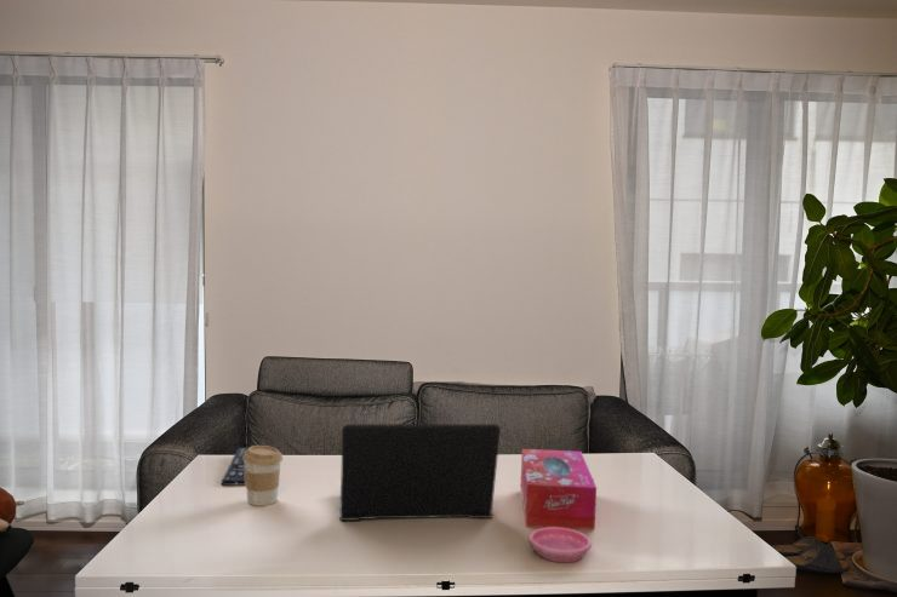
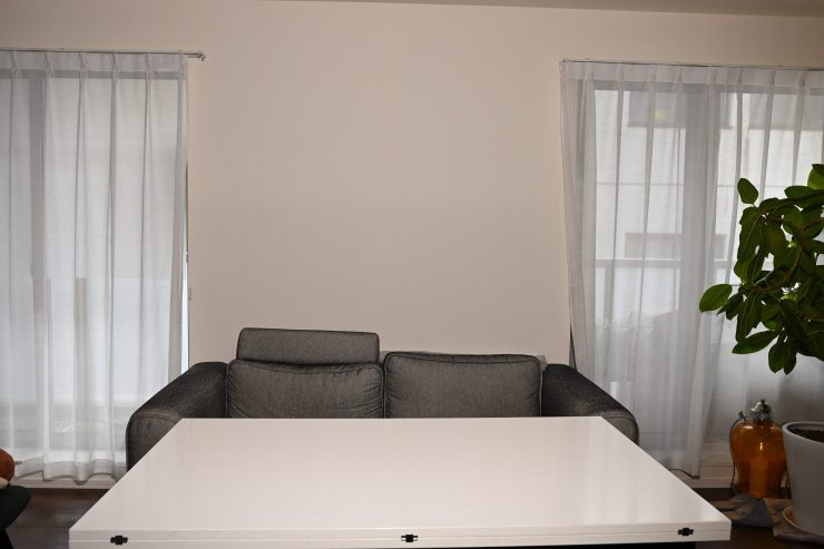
- remote control [221,447,250,487]
- laptop [338,423,502,522]
- coffee cup [244,444,284,506]
- saucer [527,527,593,563]
- tissue box [520,448,598,530]
